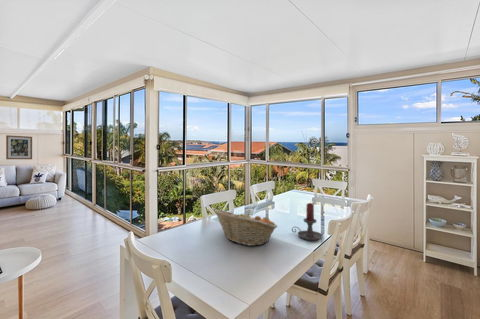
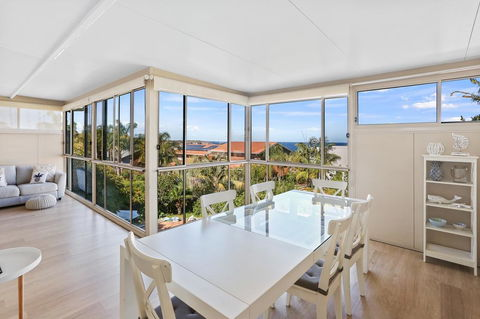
- candle holder [291,202,324,241]
- wall art [5,134,33,160]
- fruit basket [213,208,279,247]
